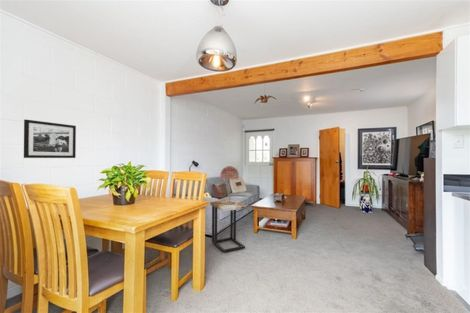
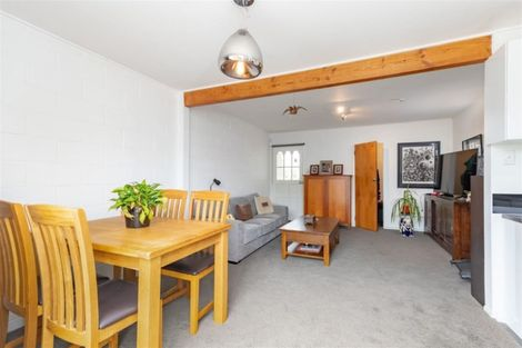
- picture frame [23,119,77,159]
- table lamp [219,165,240,204]
- side table [209,199,247,254]
